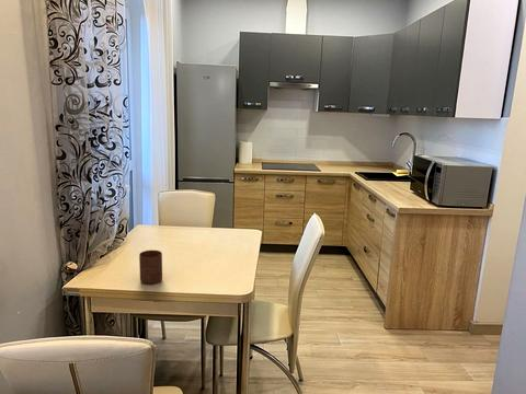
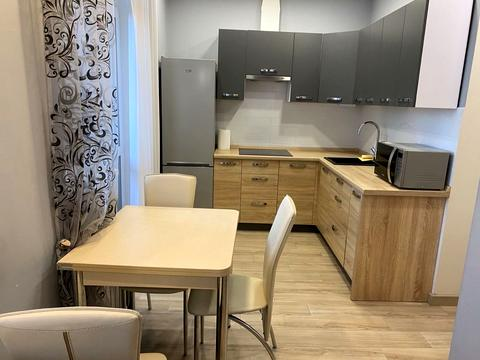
- cup [138,250,163,285]
